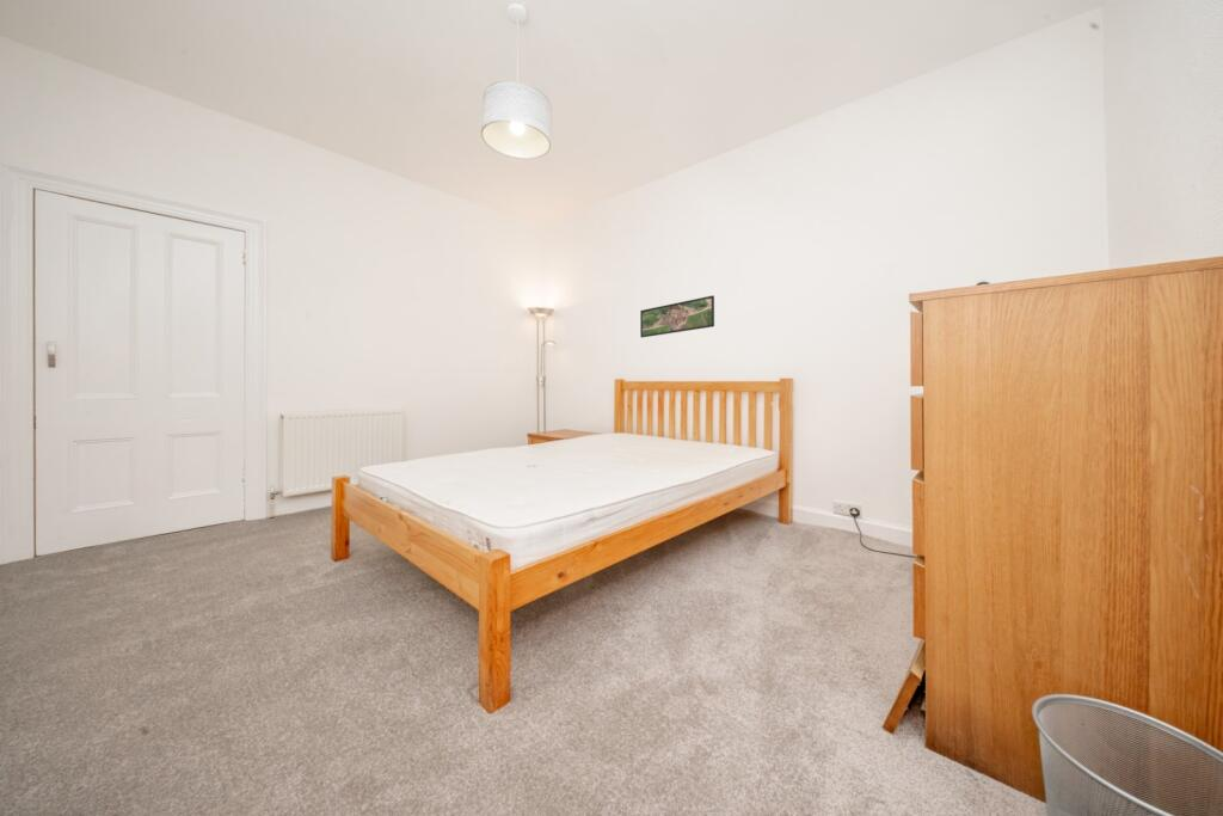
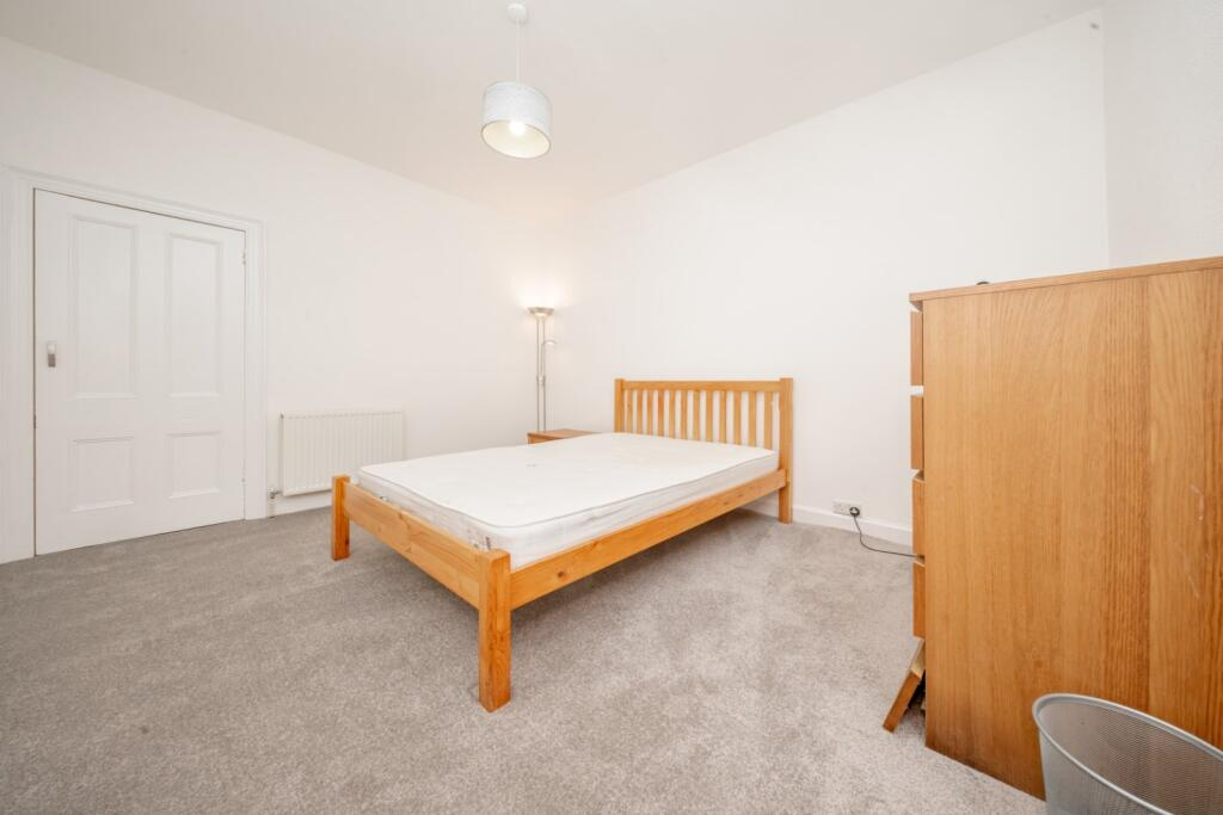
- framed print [639,294,715,339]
